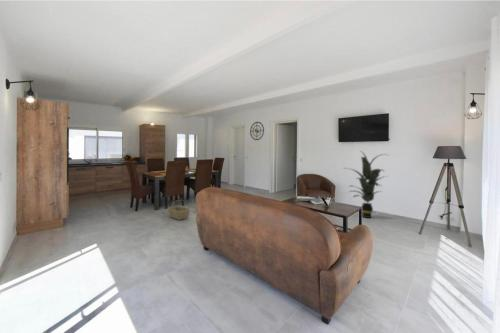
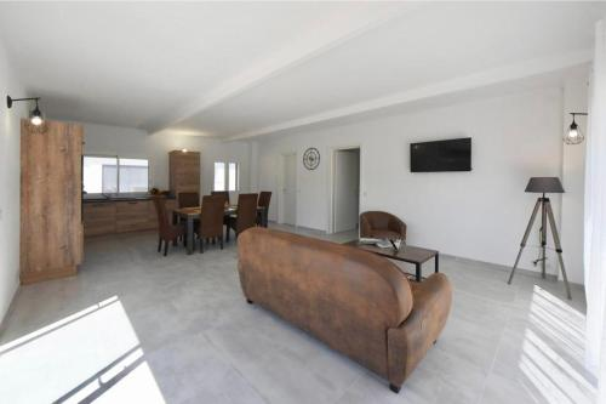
- basket [166,199,191,221]
- indoor plant [341,150,388,219]
